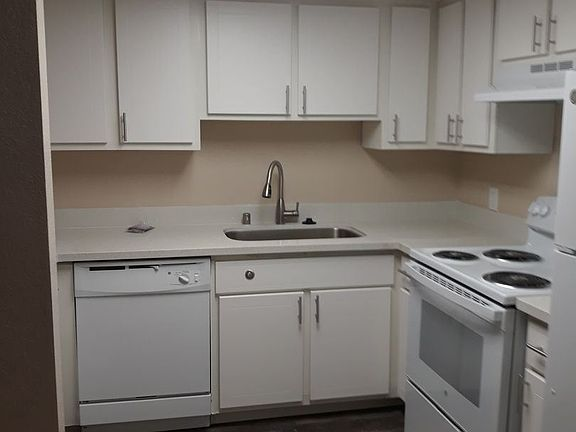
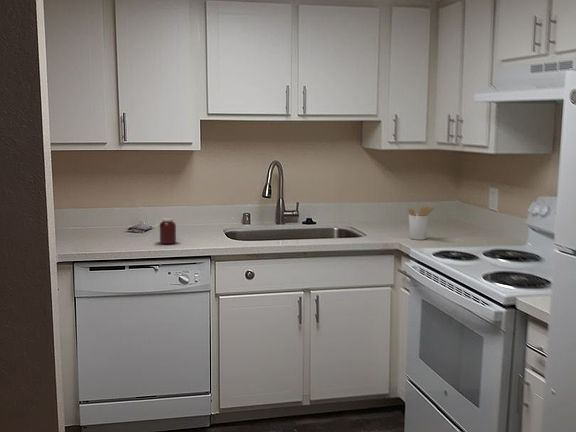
+ utensil holder [407,202,435,241]
+ jar [151,217,177,245]
